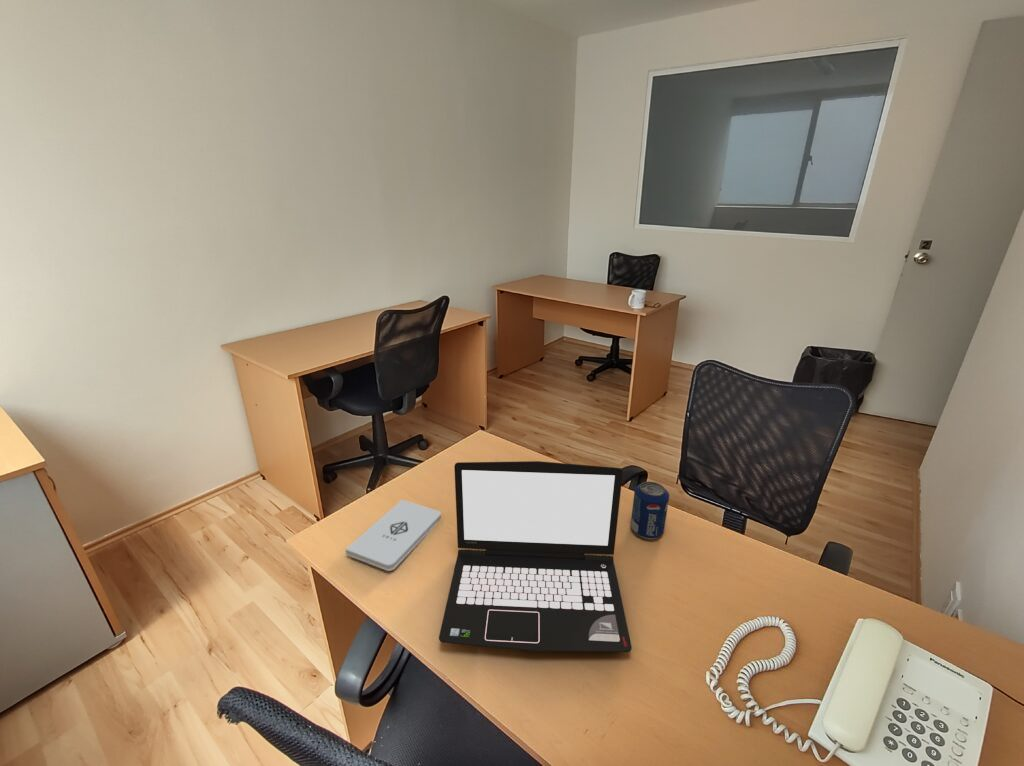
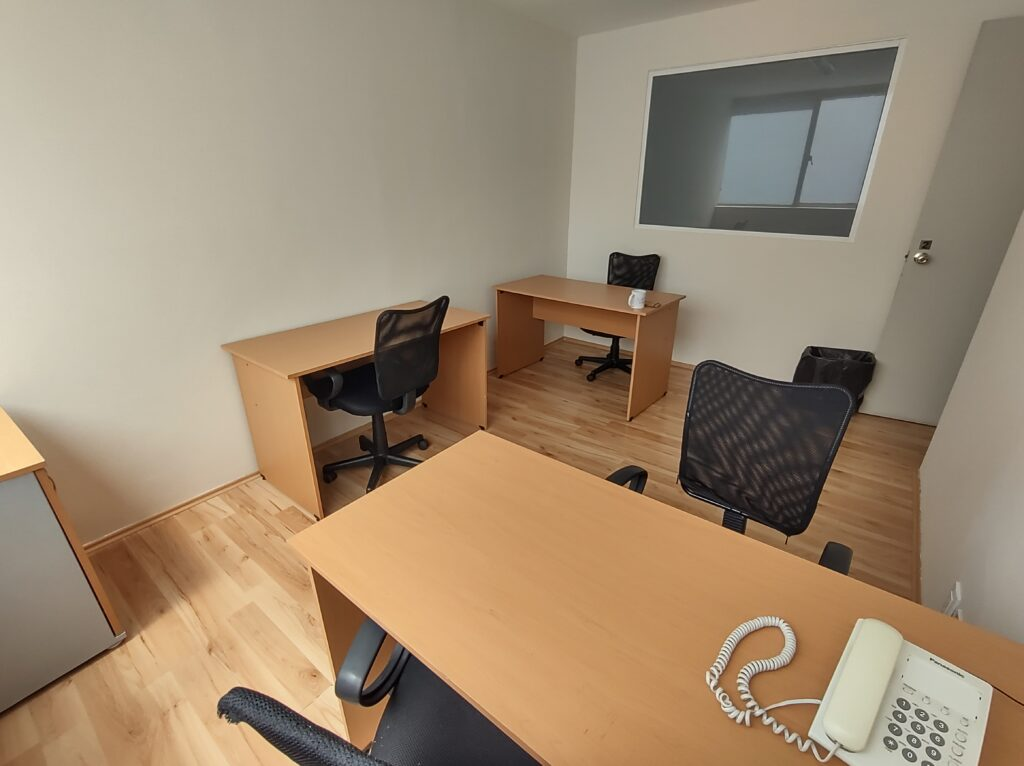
- notepad [344,499,442,572]
- beverage can [629,481,670,540]
- laptop [438,460,633,653]
